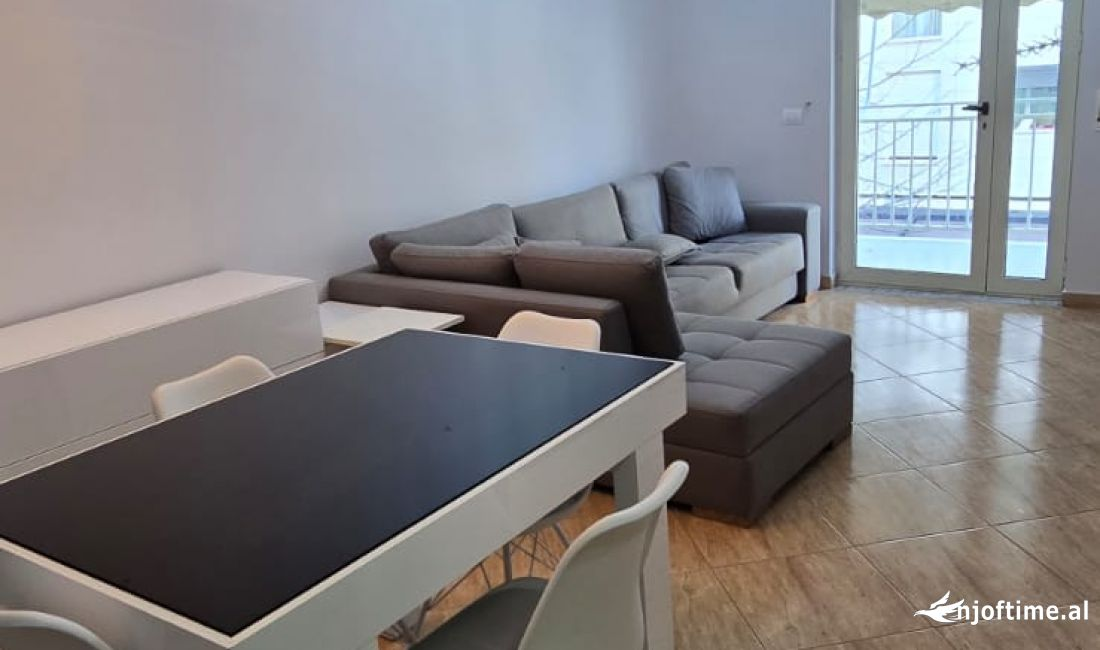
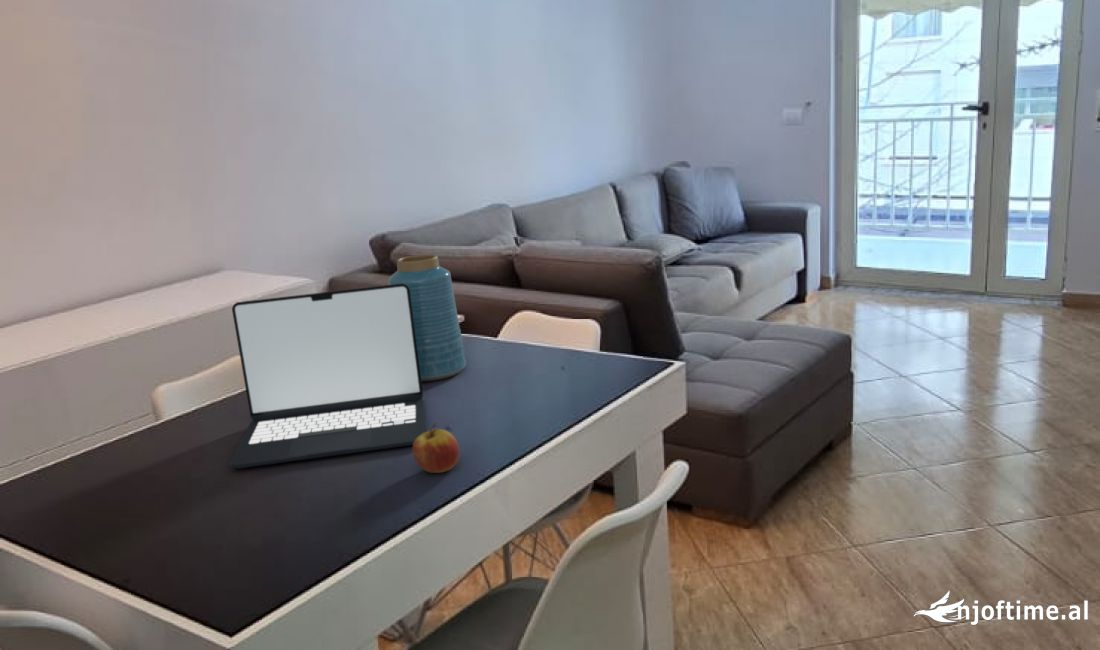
+ apple [412,422,460,474]
+ vase [387,253,467,382]
+ laptop [229,284,426,469]
